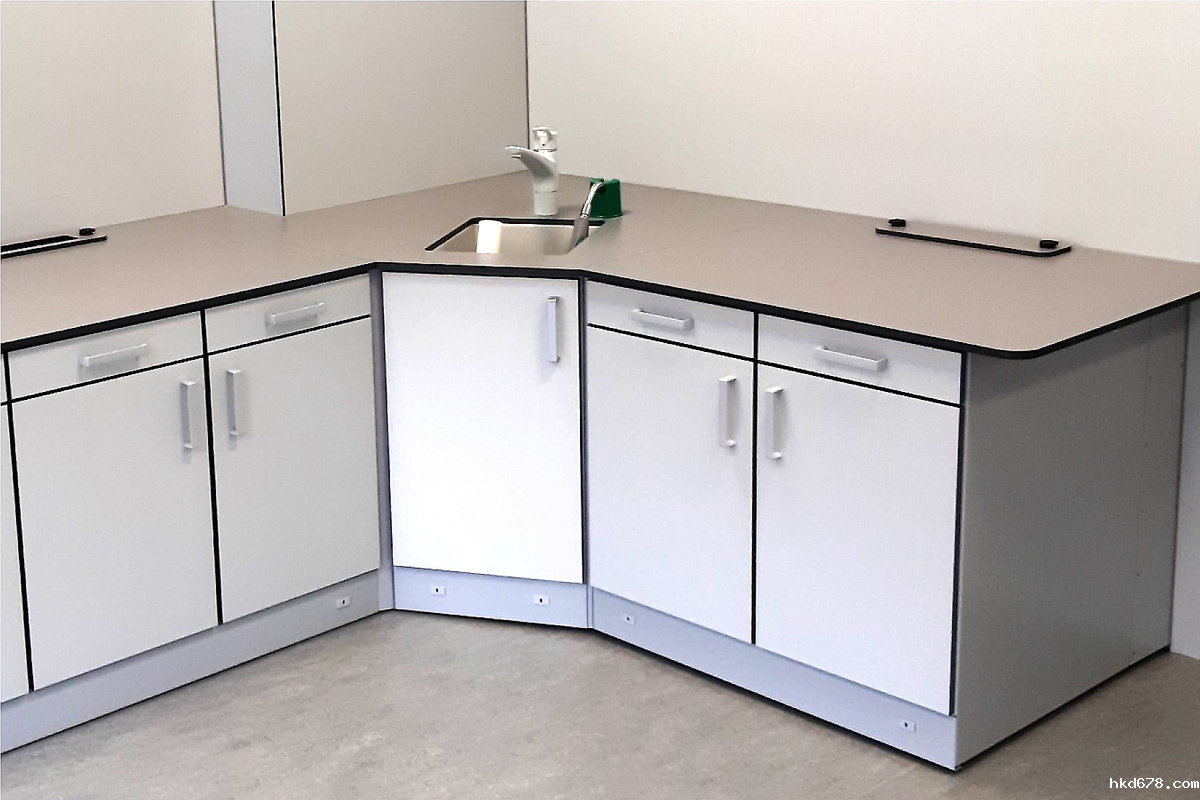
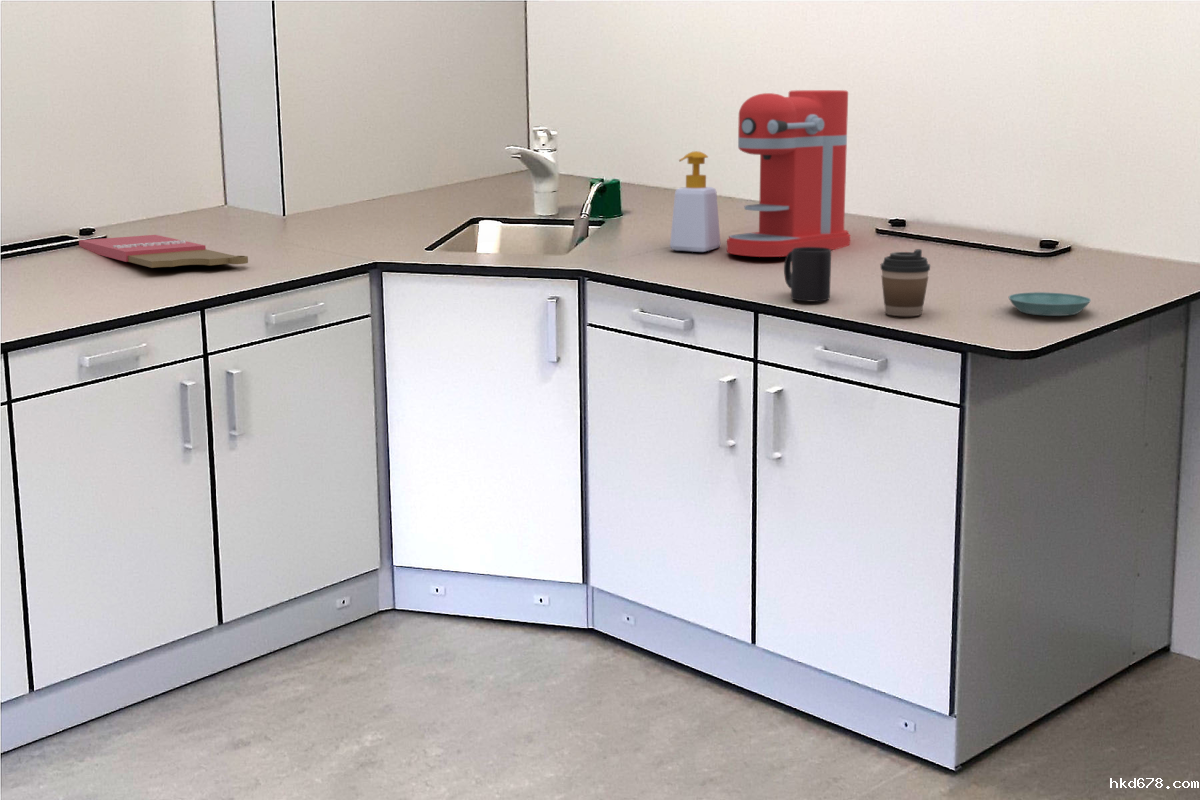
+ cutting board [78,234,249,269]
+ mug [783,247,832,302]
+ coffee cup [880,248,931,317]
+ coffee maker [726,89,851,258]
+ saucer [1008,291,1092,317]
+ soap bottle [669,150,721,253]
